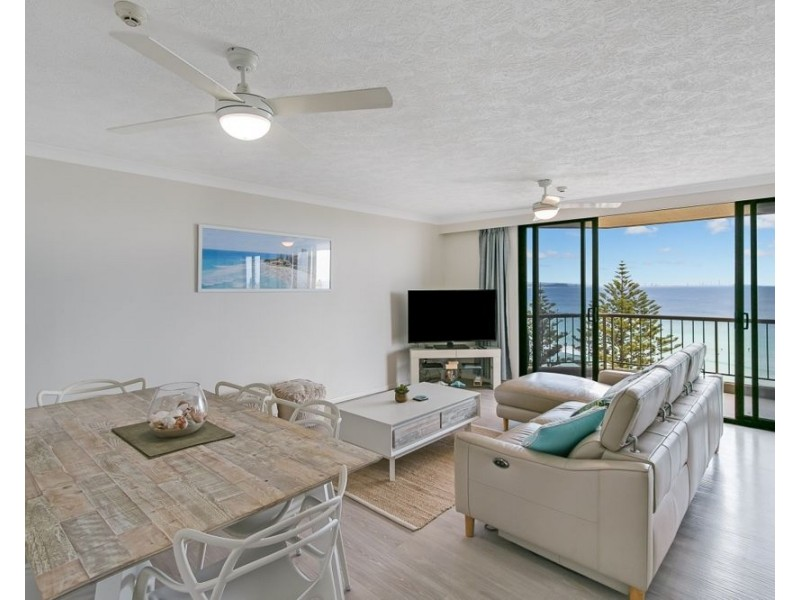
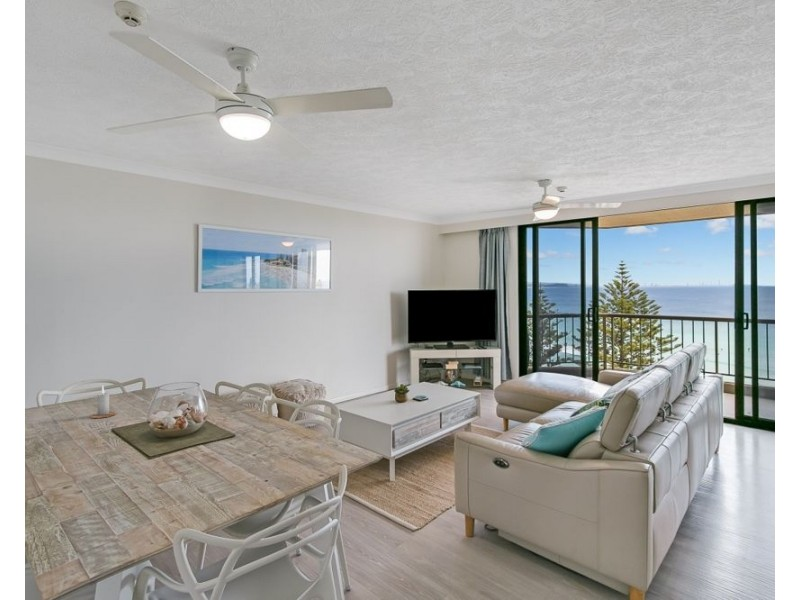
+ candle [89,384,117,419]
